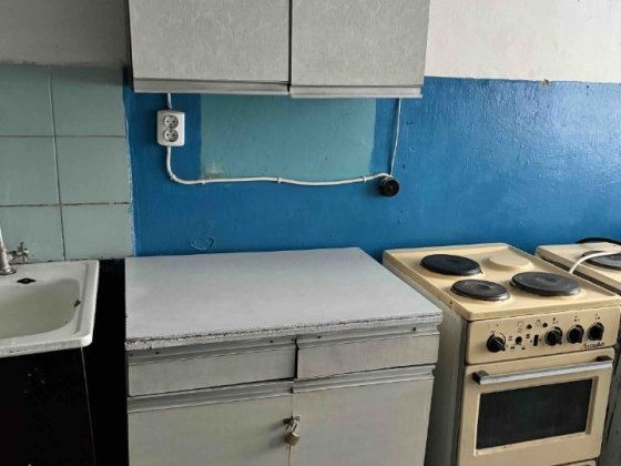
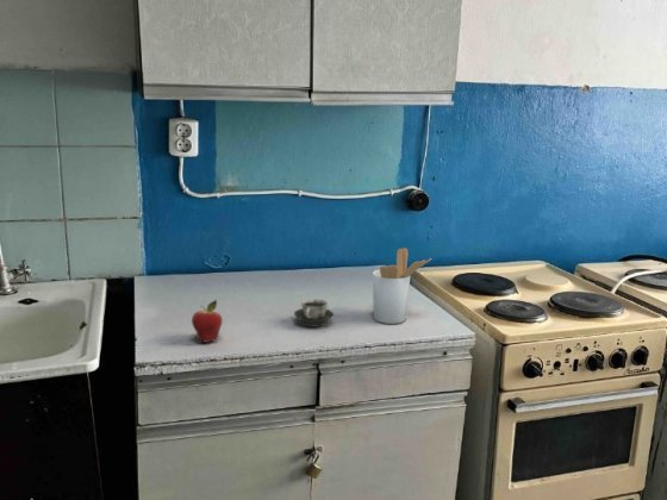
+ utensil holder [372,246,432,325]
+ cup [293,298,335,327]
+ fruit [191,299,223,344]
